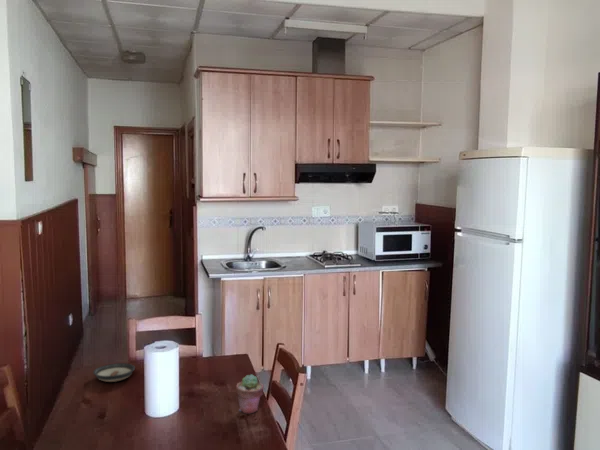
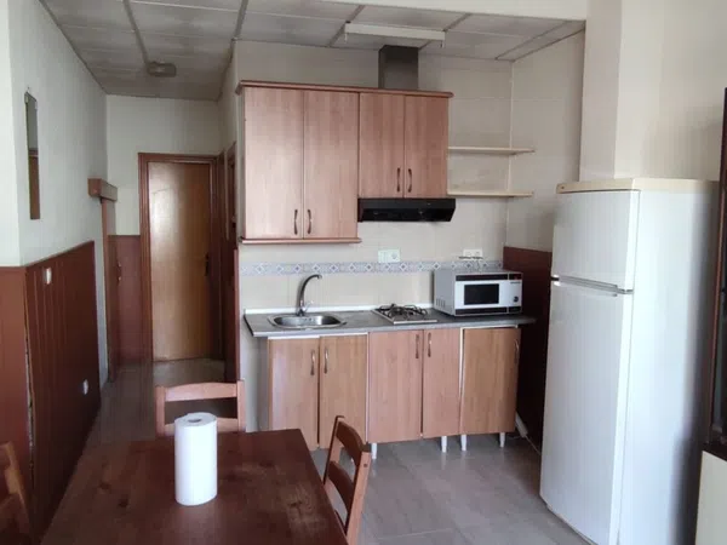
- saucer [92,362,136,383]
- potted succulent [235,373,264,415]
